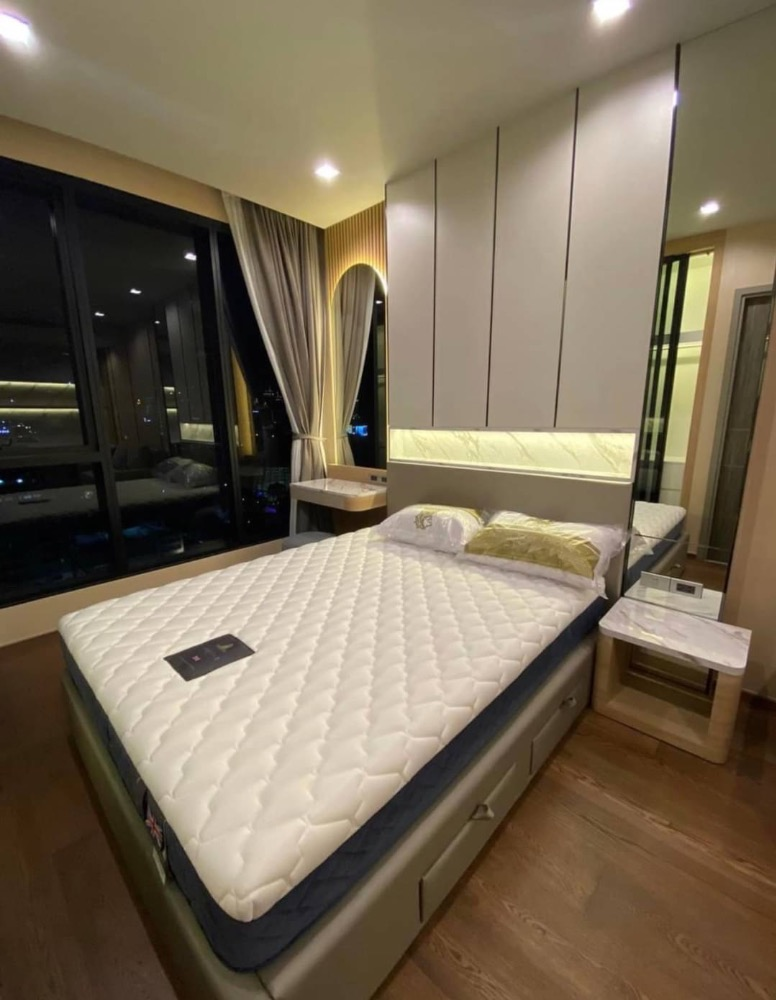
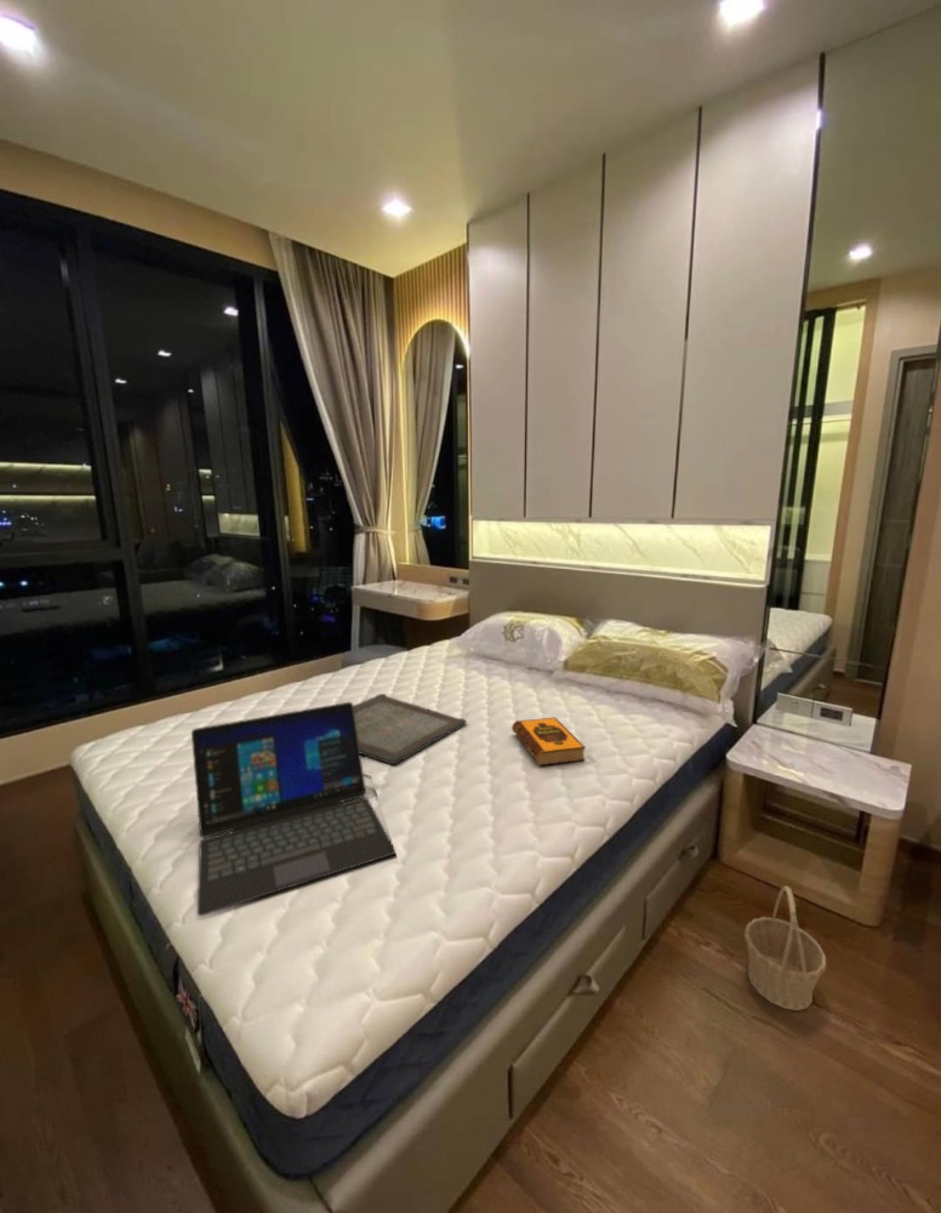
+ basket [743,884,827,1012]
+ laptop [190,701,397,917]
+ serving tray [353,693,468,765]
+ hardback book [511,716,587,767]
